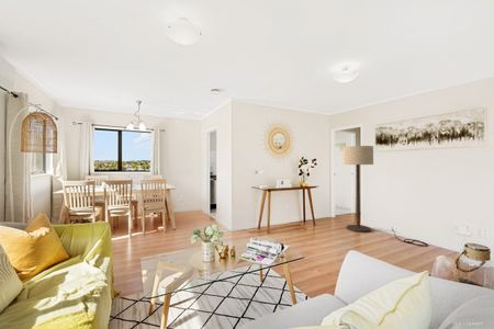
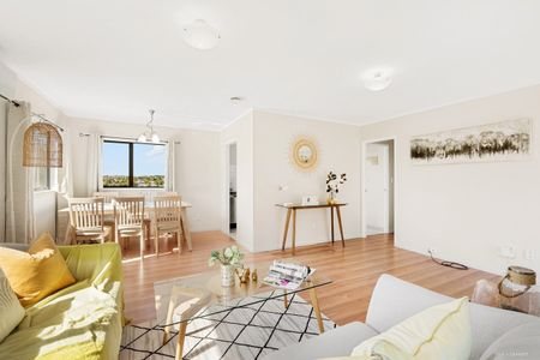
- floor lamp [343,145,374,234]
